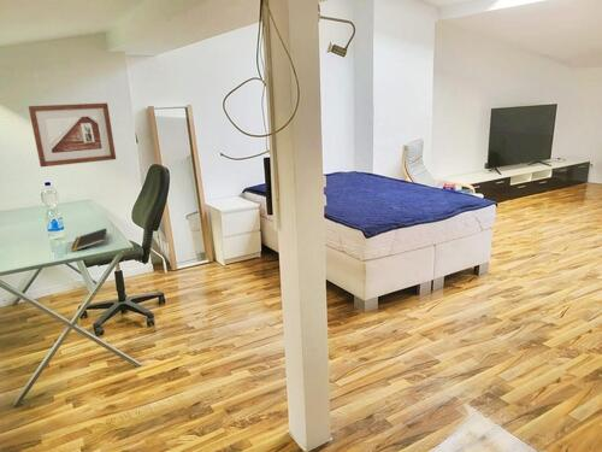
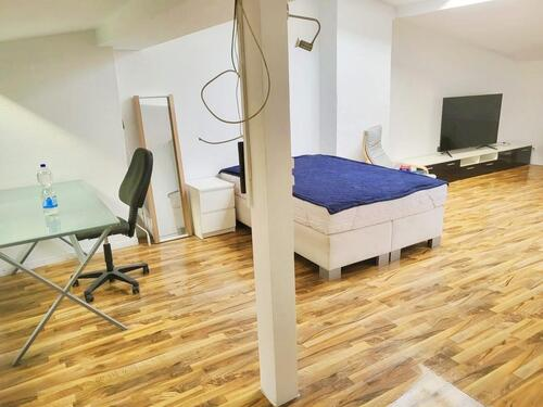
- picture frame [28,102,117,168]
- notepad [70,227,108,253]
